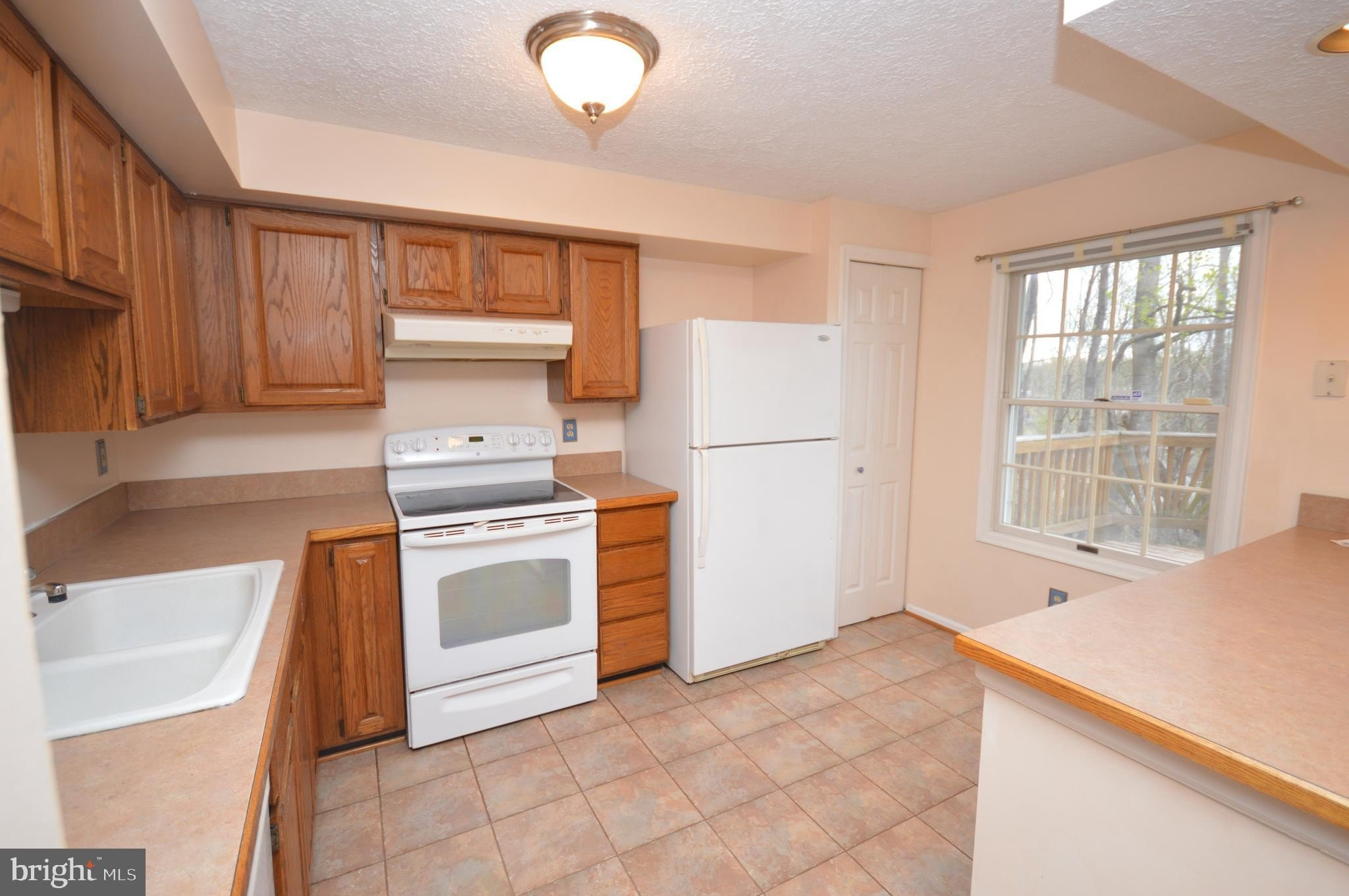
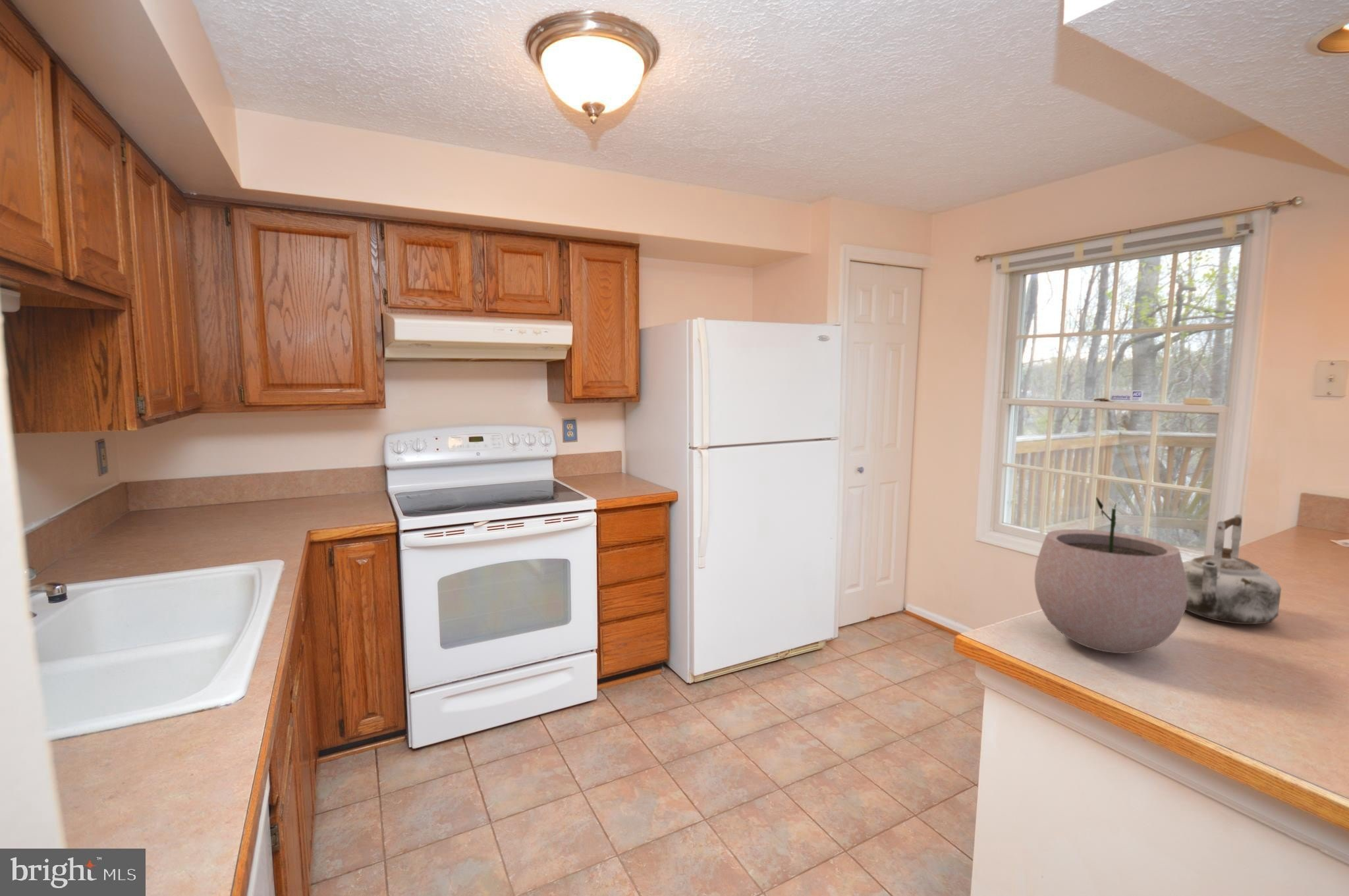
+ plant pot [1034,496,1187,654]
+ kettle [1182,514,1282,625]
